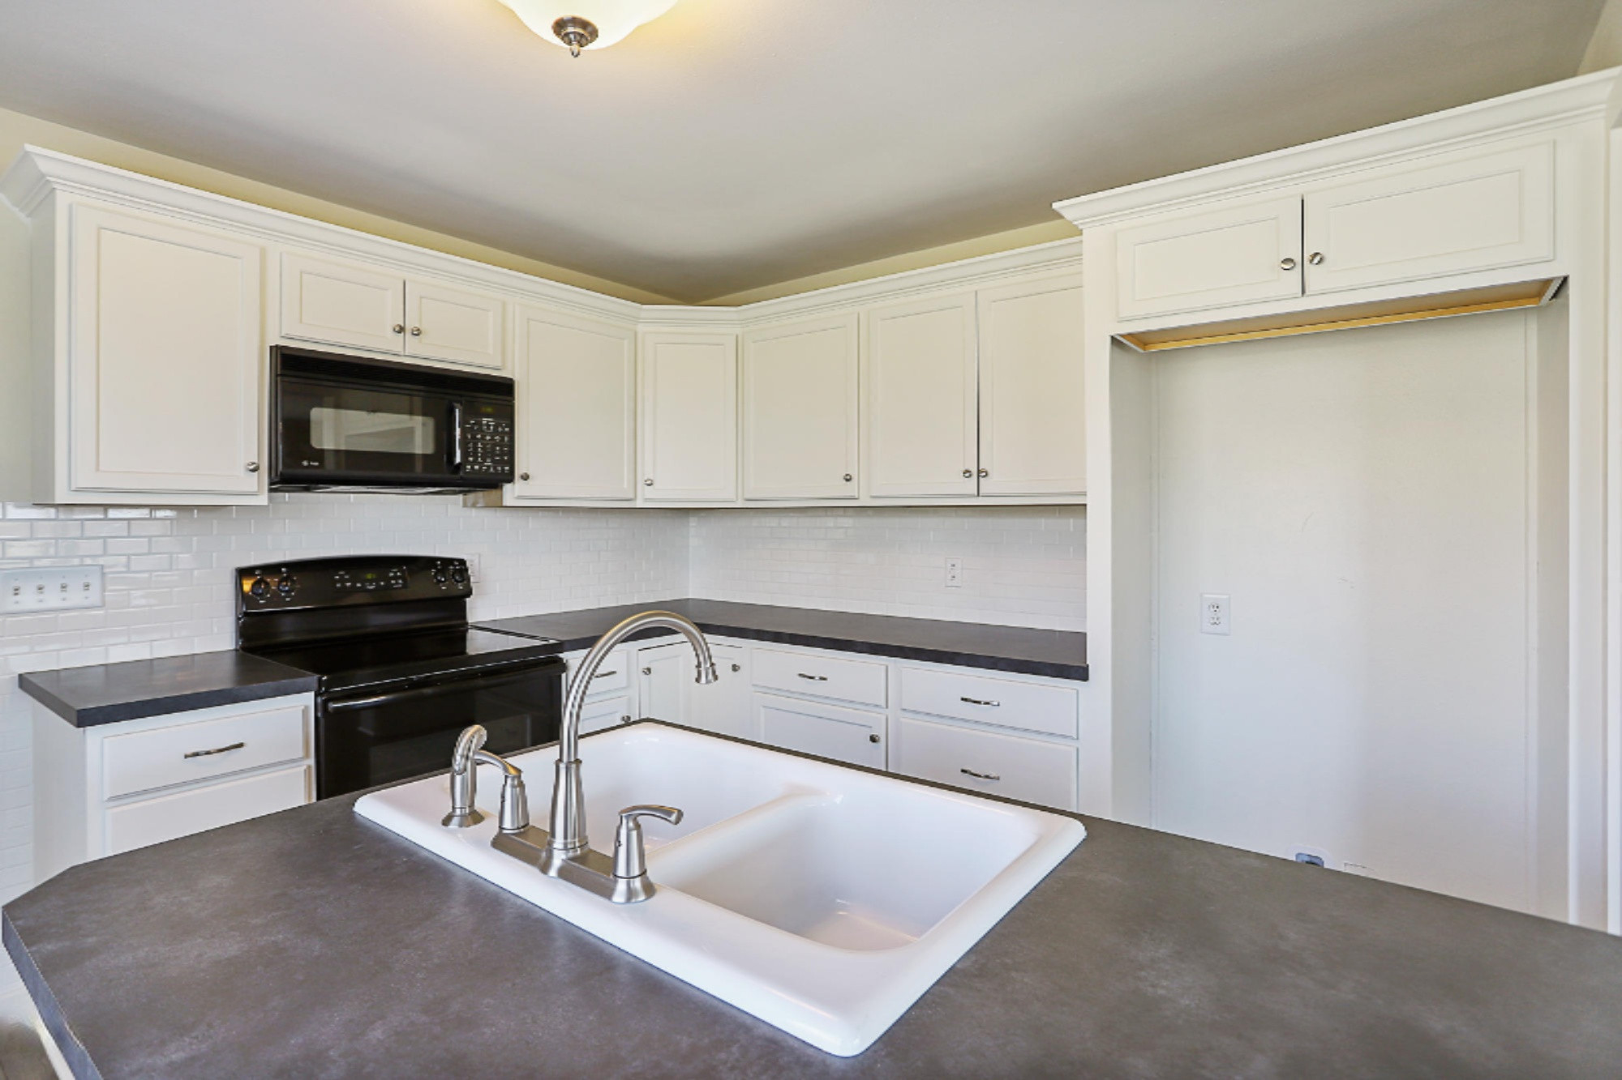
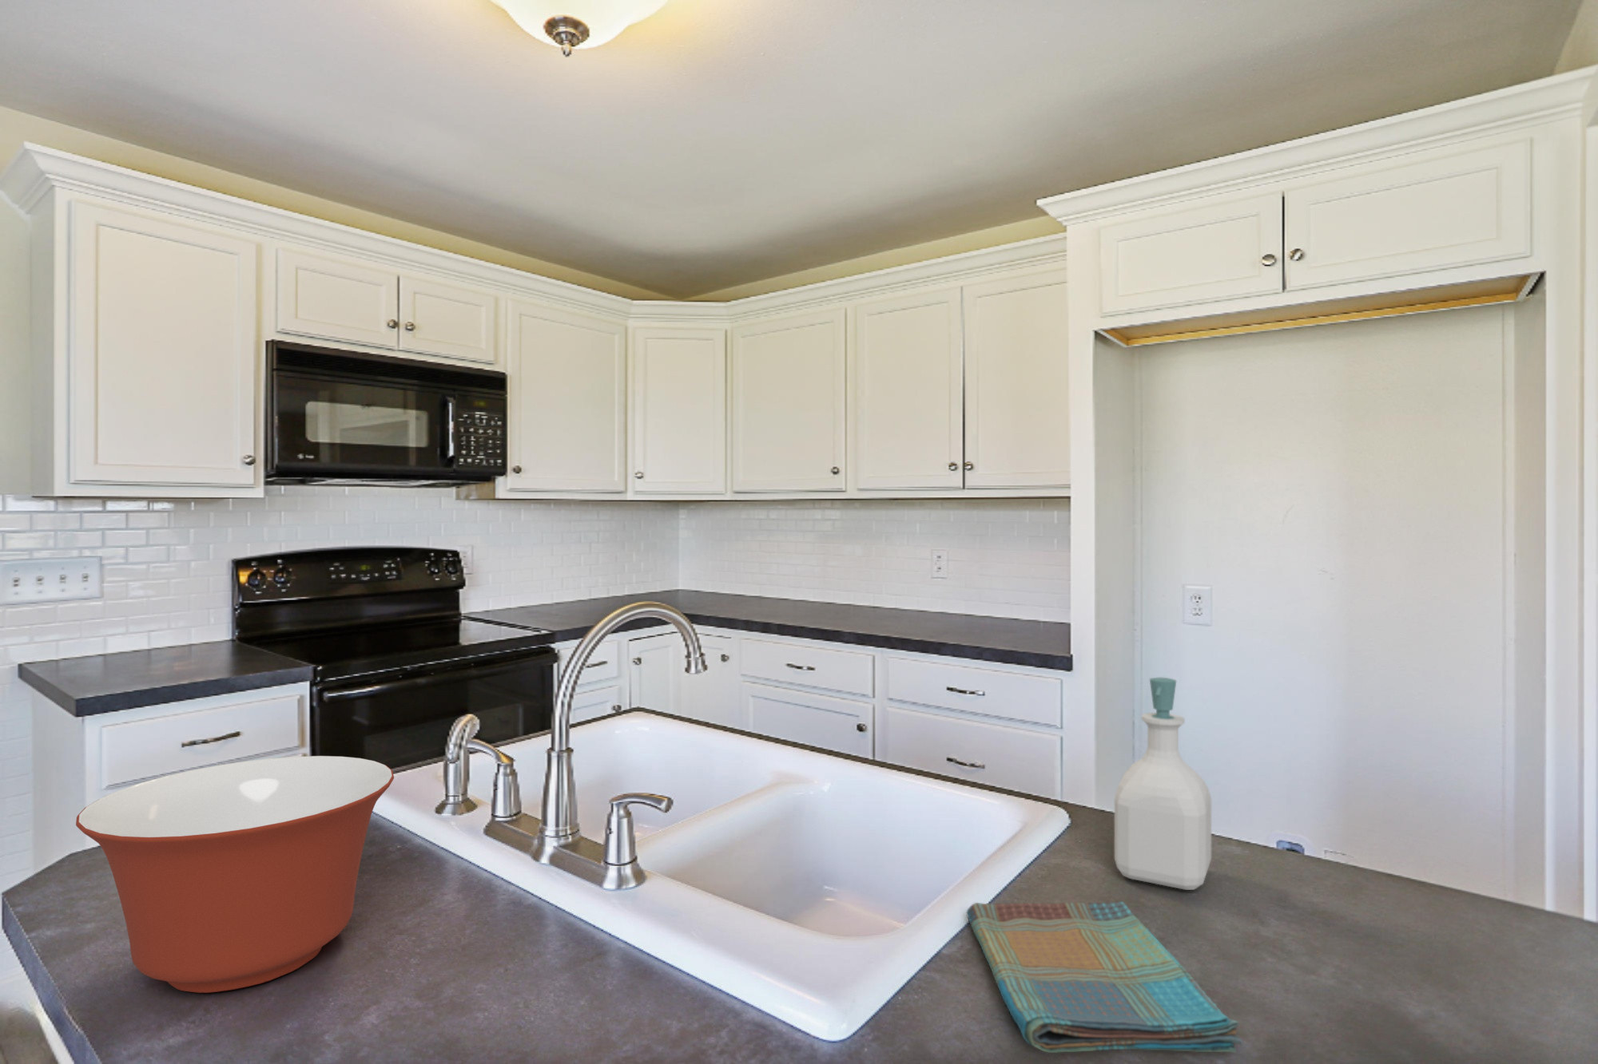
+ soap bottle [1113,677,1212,891]
+ mixing bowl [75,755,394,994]
+ dish towel [966,900,1244,1053]
